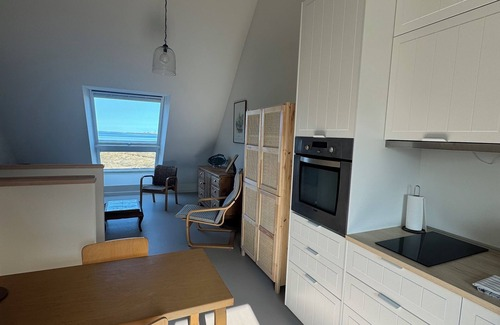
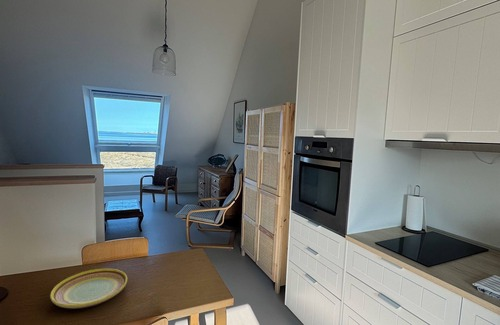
+ plate [49,268,128,310]
